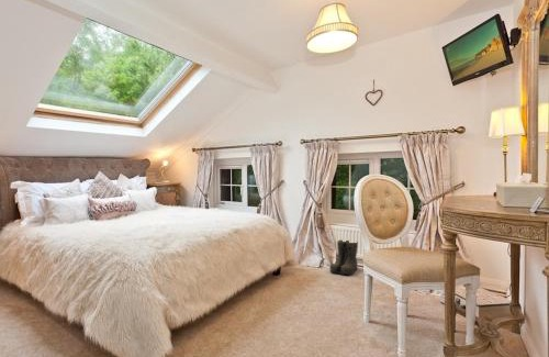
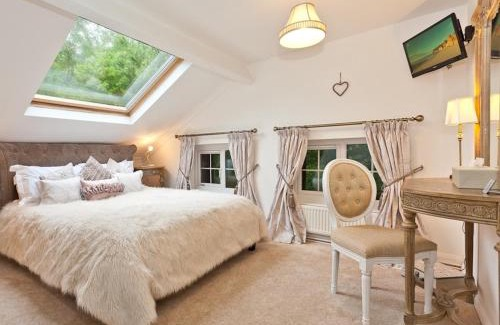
- boots [329,238,359,276]
